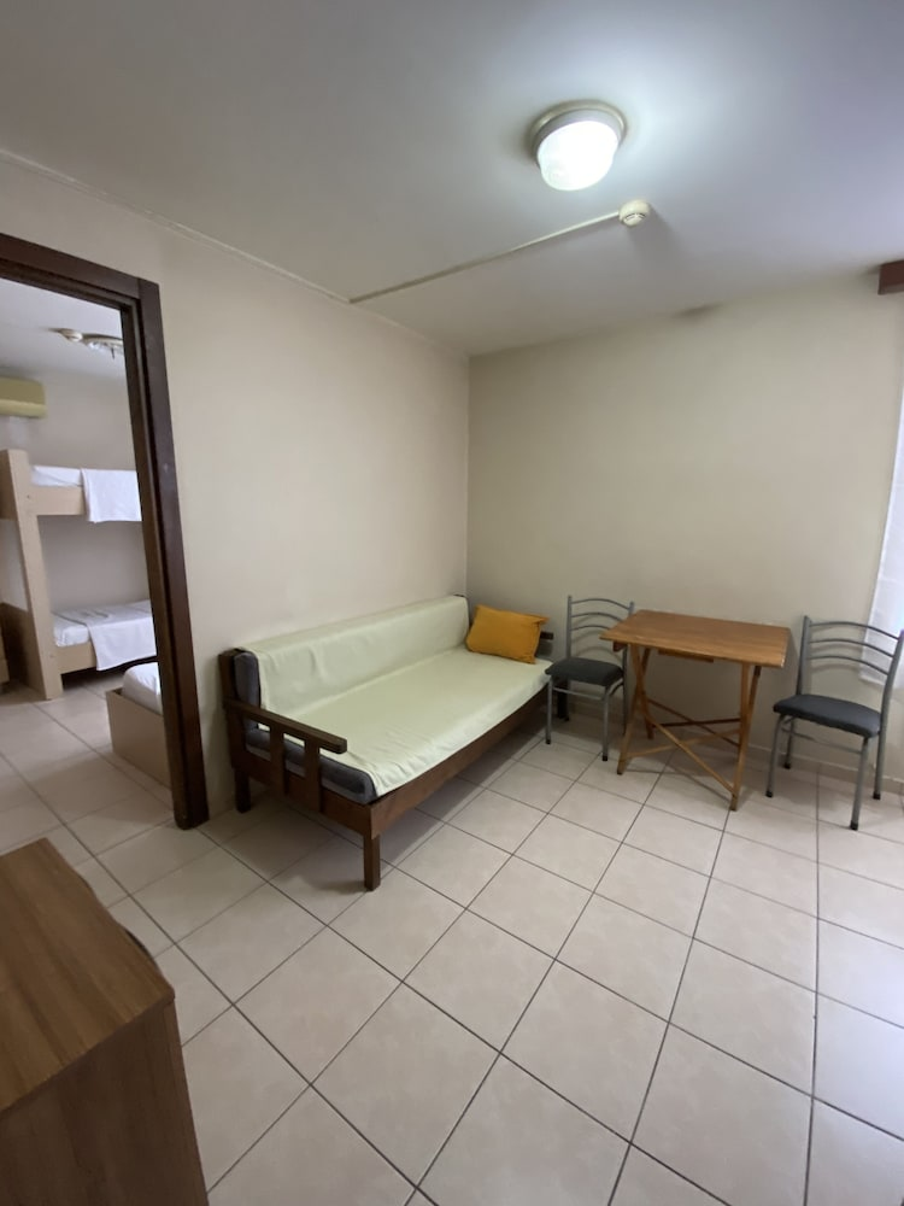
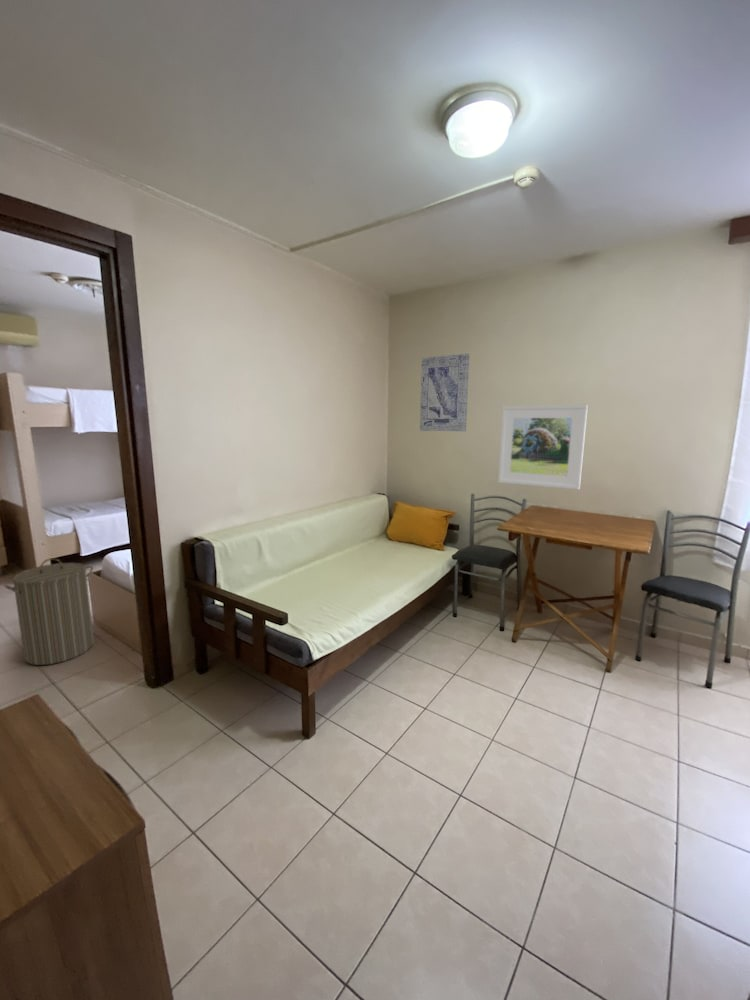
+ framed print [497,404,589,491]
+ laundry hamper [3,557,95,666]
+ wall art [419,352,470,432]
